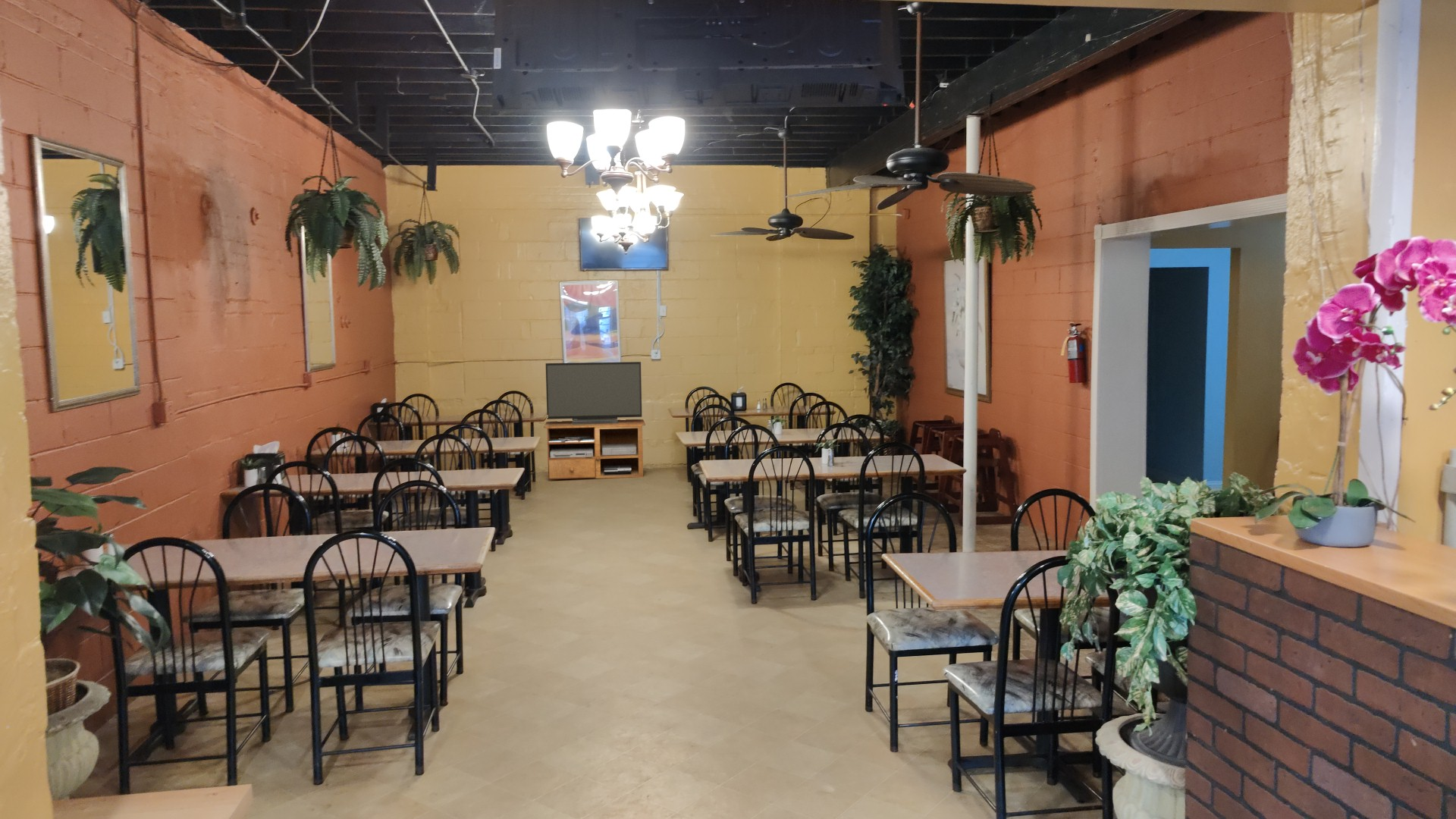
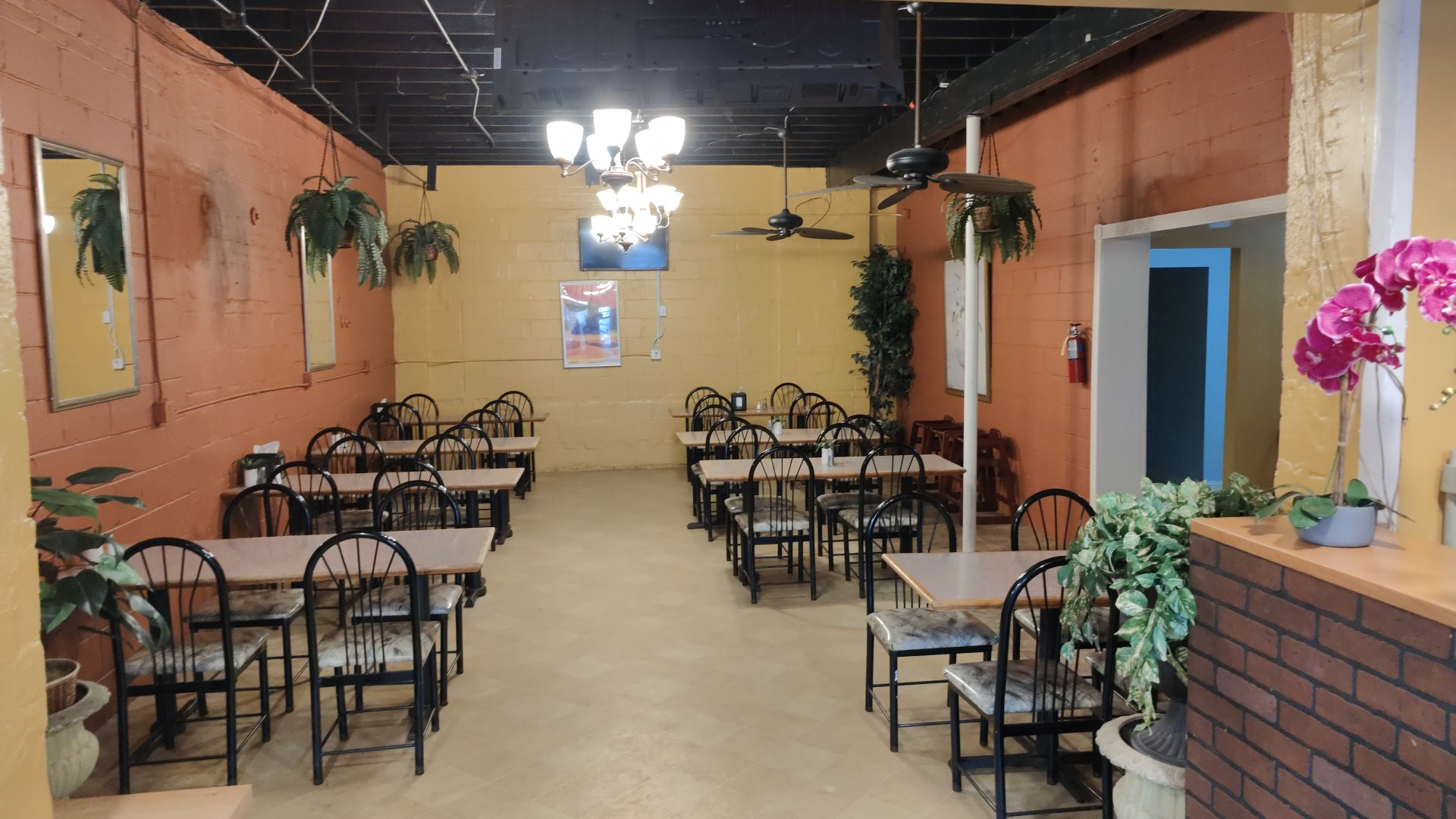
- tv stand [543,361,646,481]
